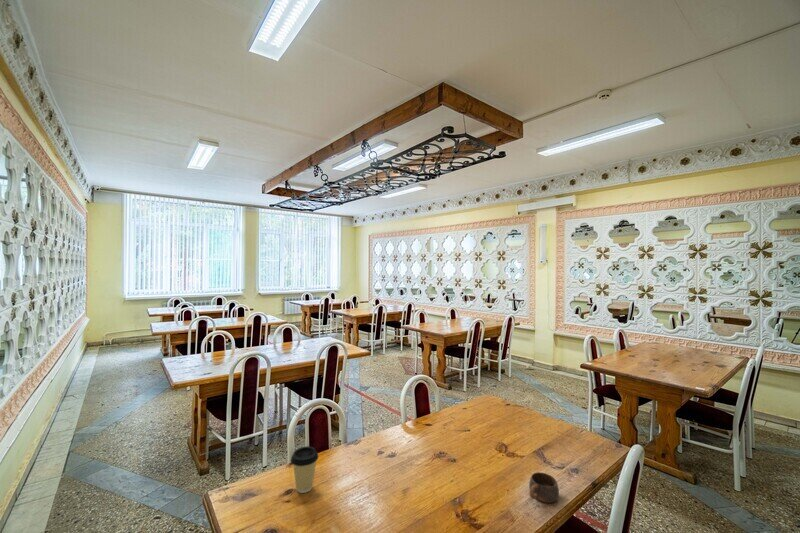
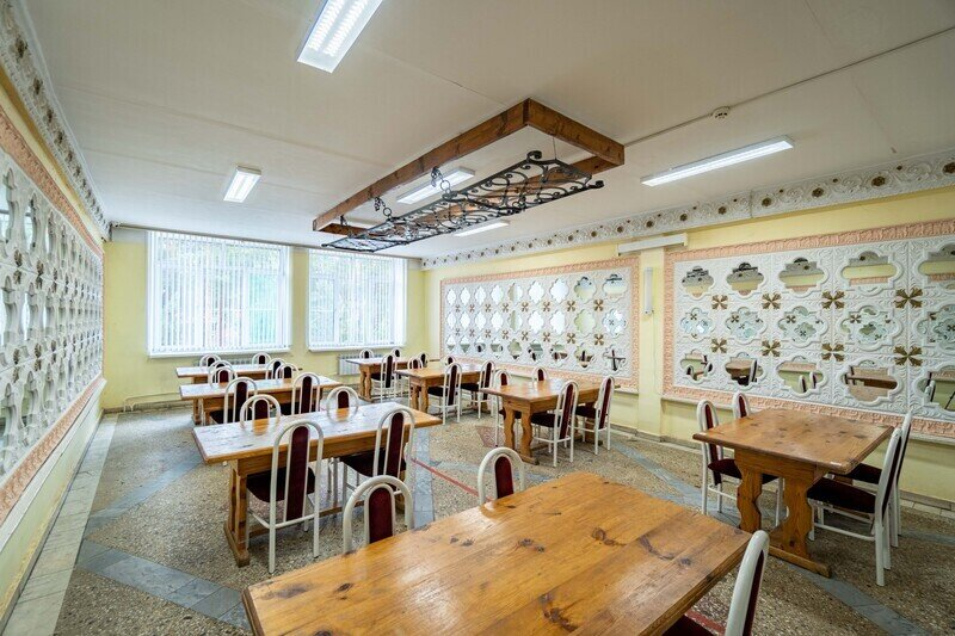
- cup [528,471,560,504]
- coffee cup [290,445,319,494]
